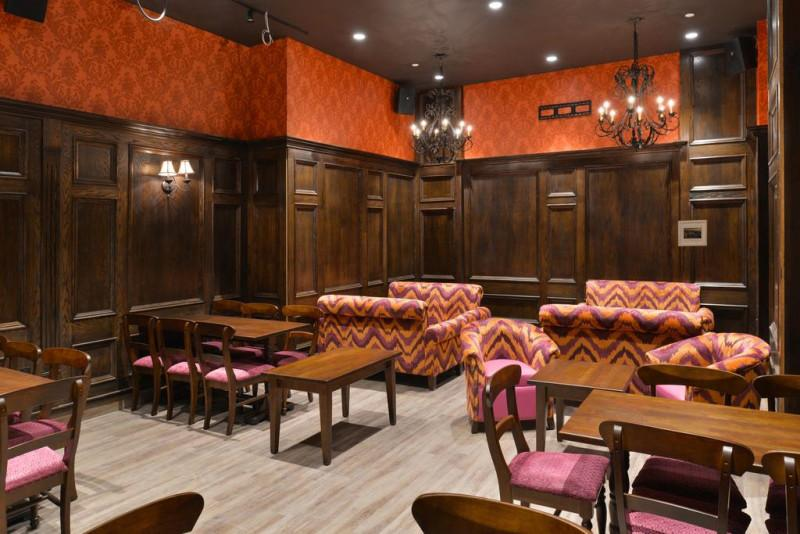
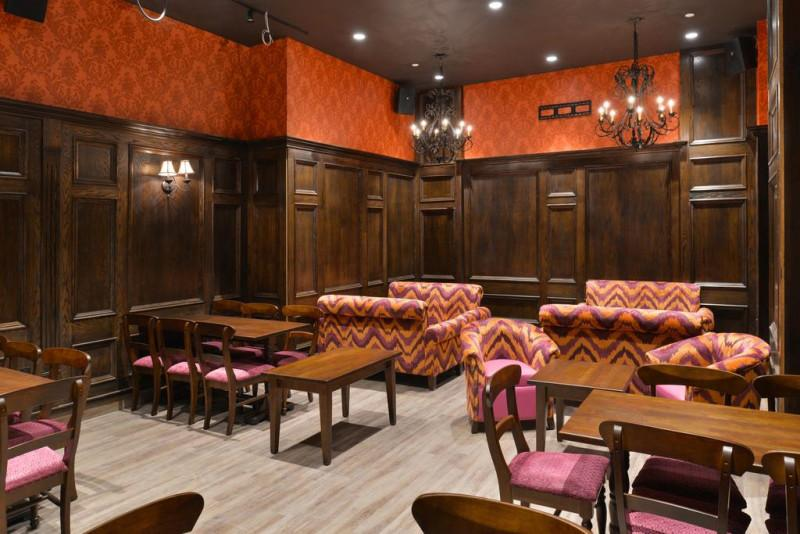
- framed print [677,219,708,247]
